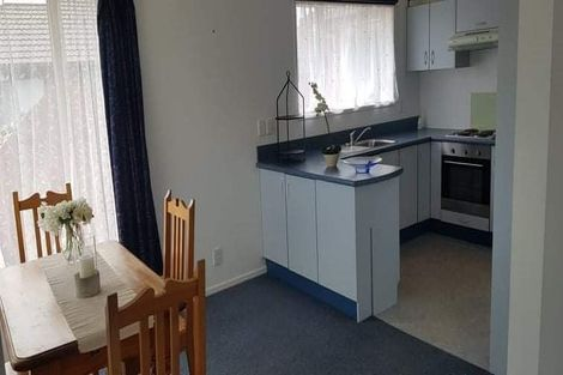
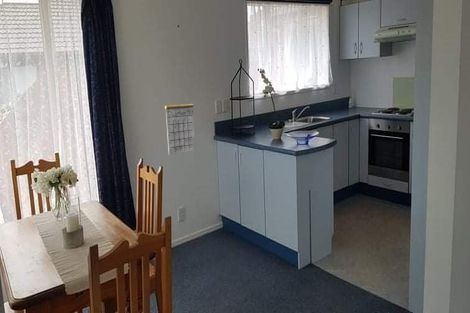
+ calendar [164,99,196,156]
